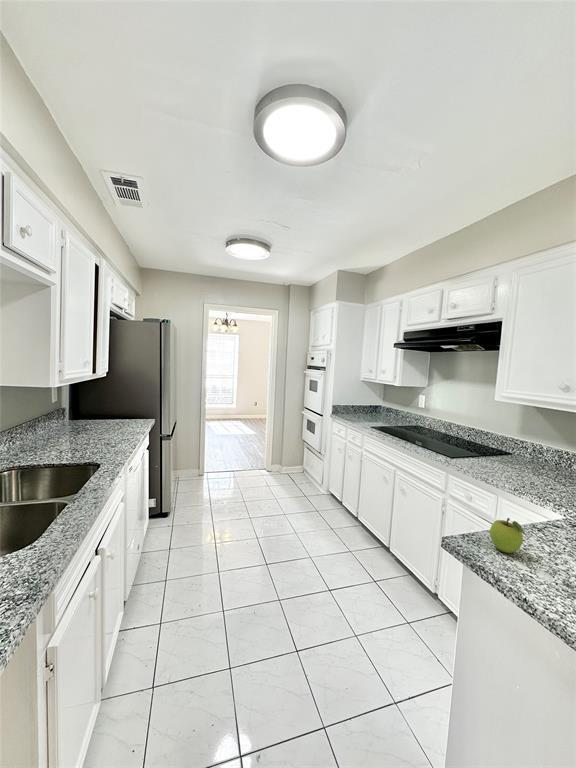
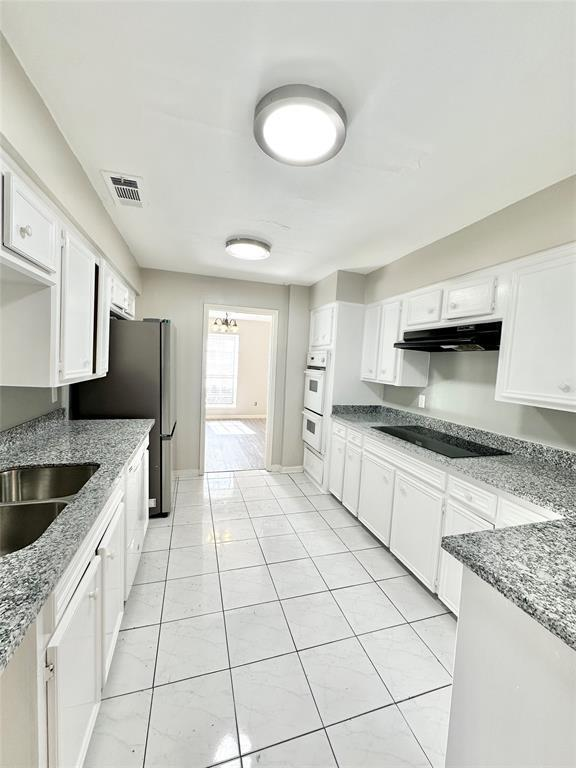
- fruit [489,517,526,554]
